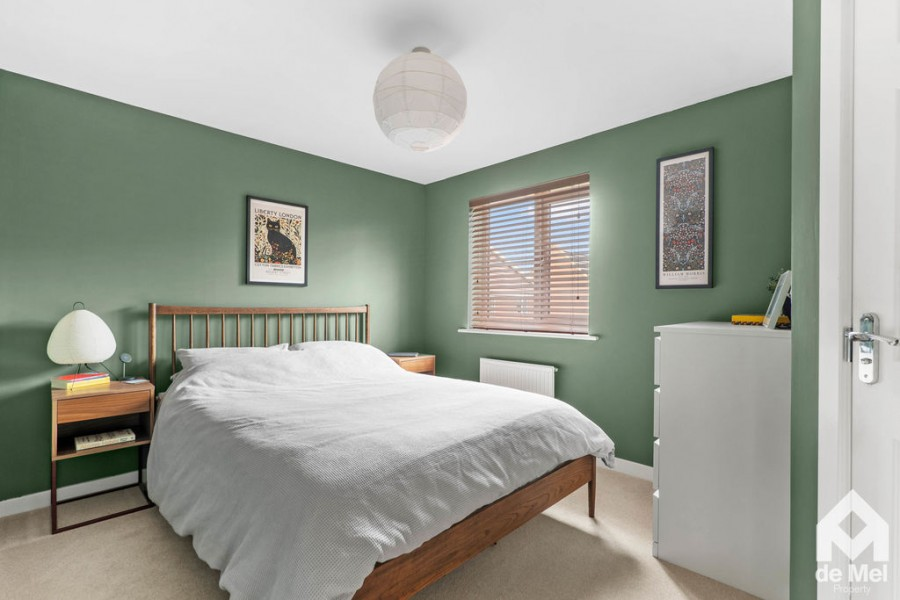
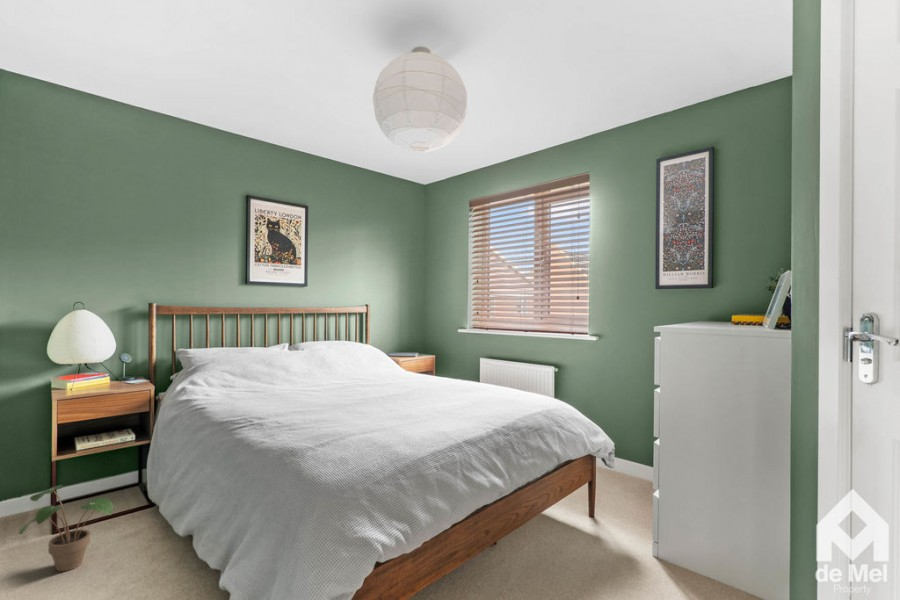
+ potted plant [18,484,118,572]
